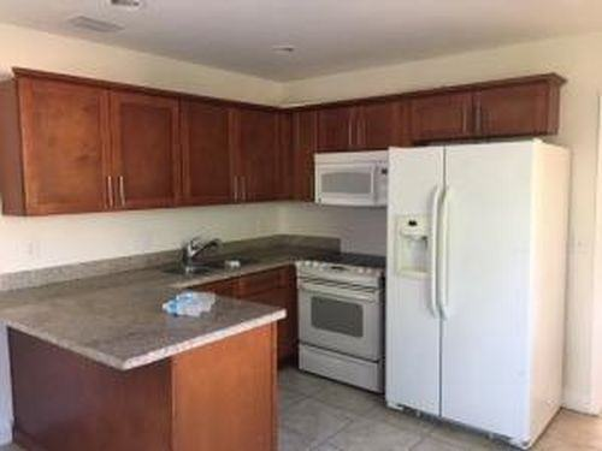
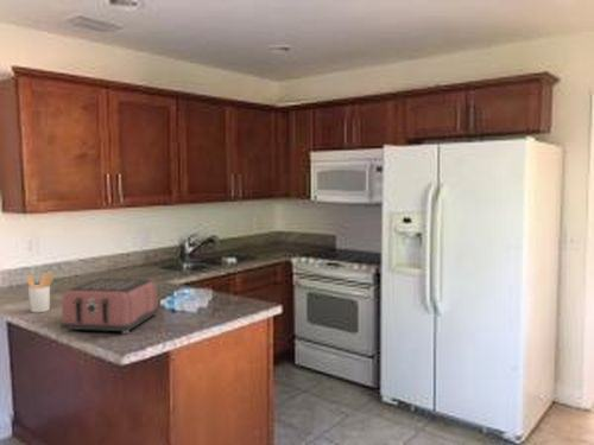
+ utensil holder [25,272,56,313]
+ toaster [59,278,160,335]
